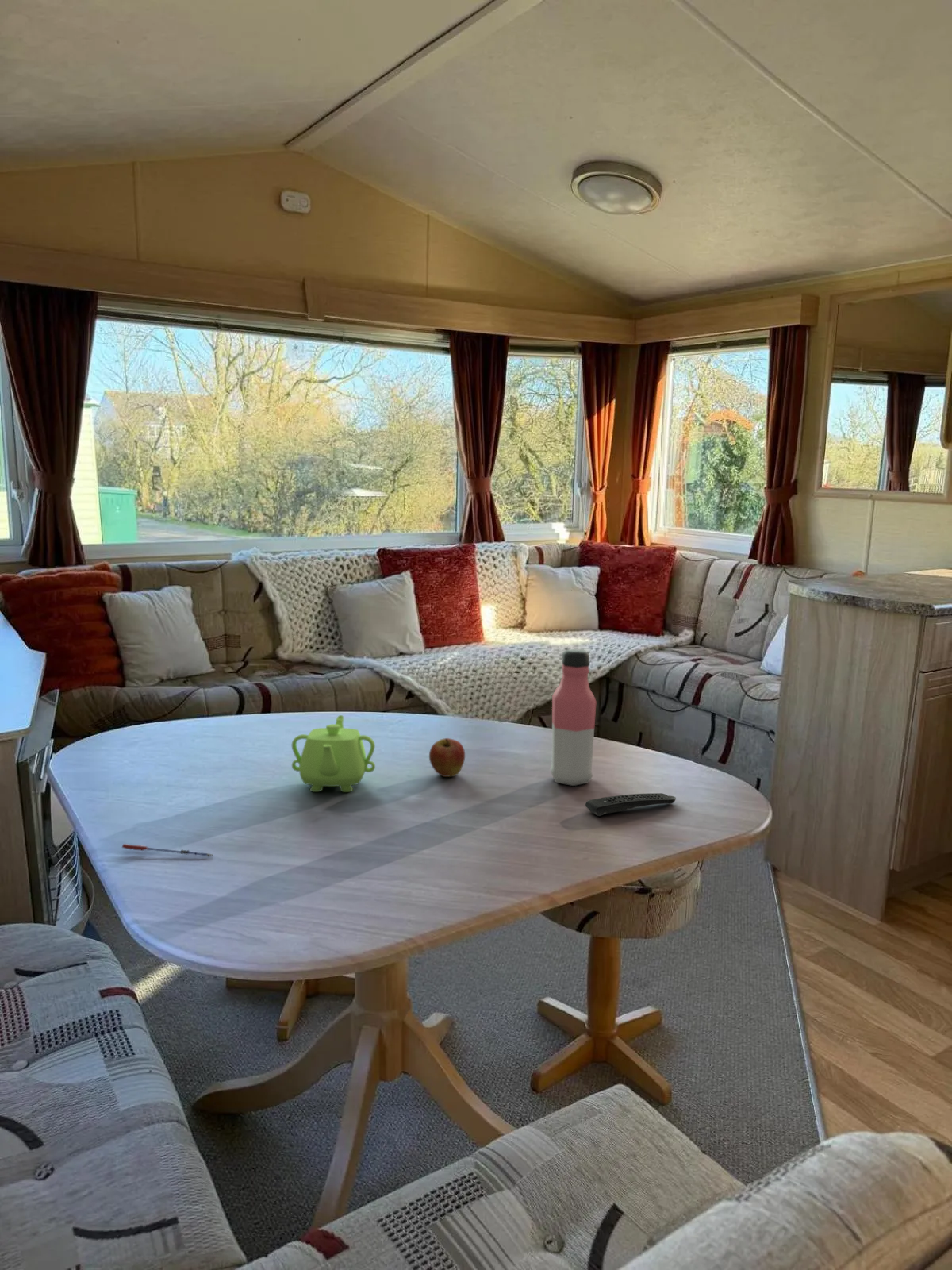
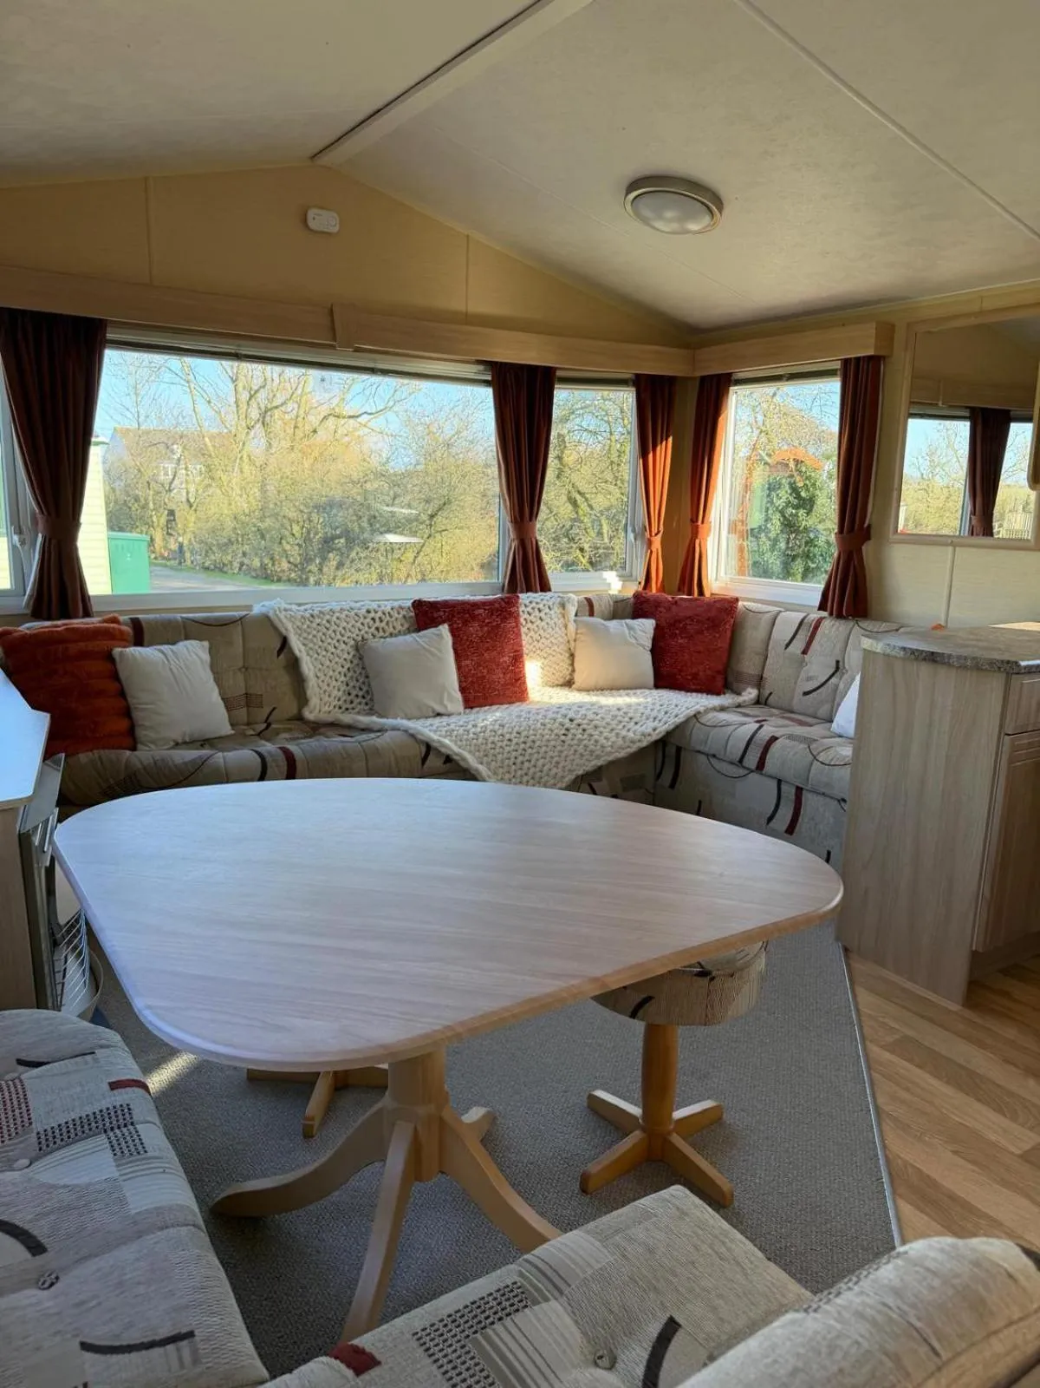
- teapot [291,714,376,793]
- water bottle [549,648,597,787]
- remote control [585,792,677,817]
- fruit [428,737,466,778]
- pen [121,843,214,858]
